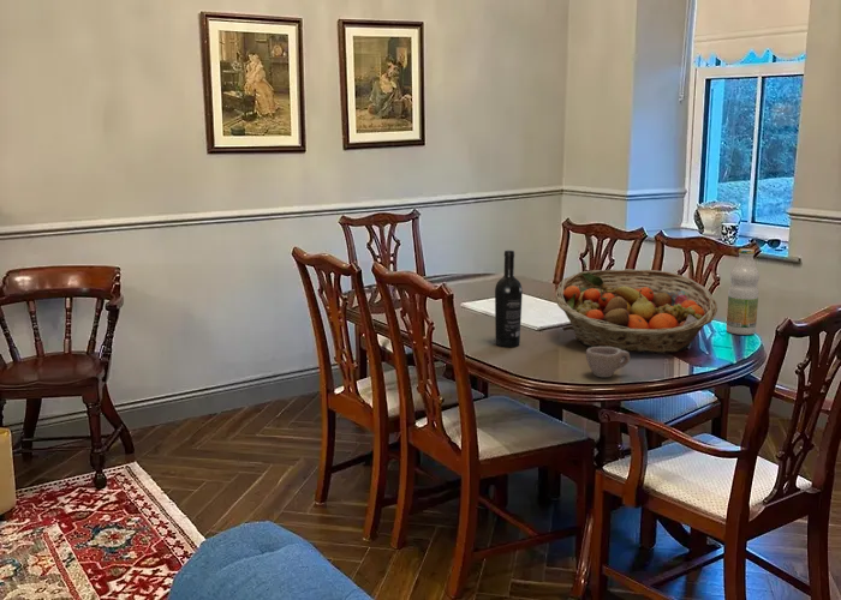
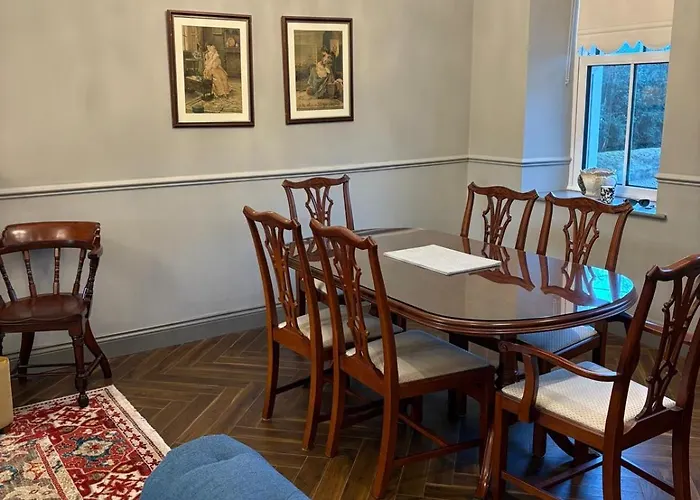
- cup [585,347,631,378]
- wine bottle [494,250,524,348]
- fruit basket [555,268,718,354]
- bottle [724,247,761,336]
